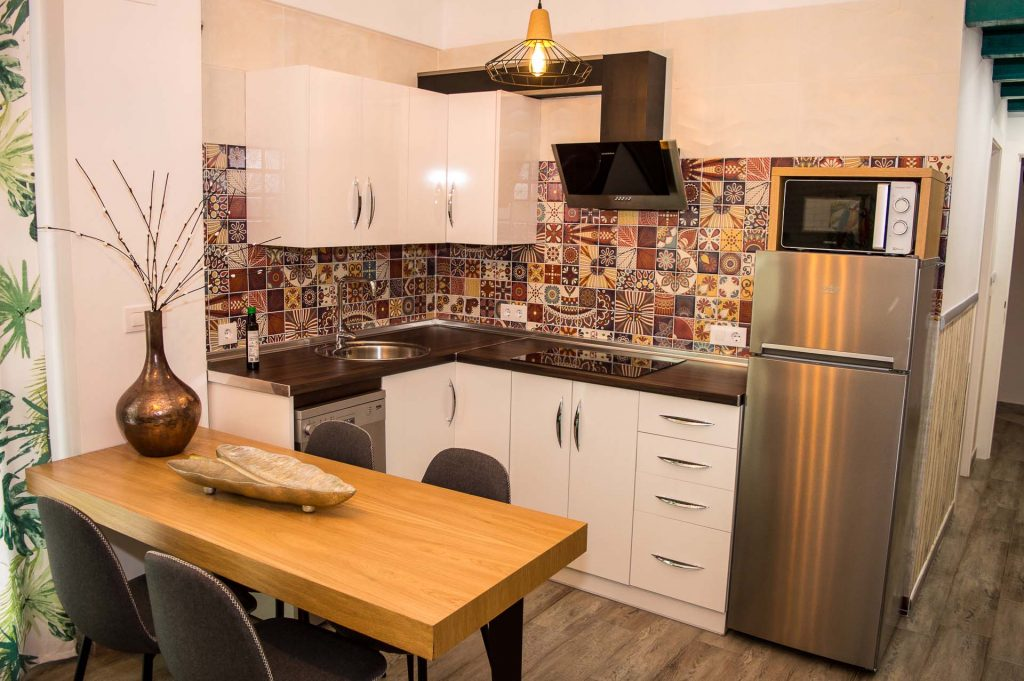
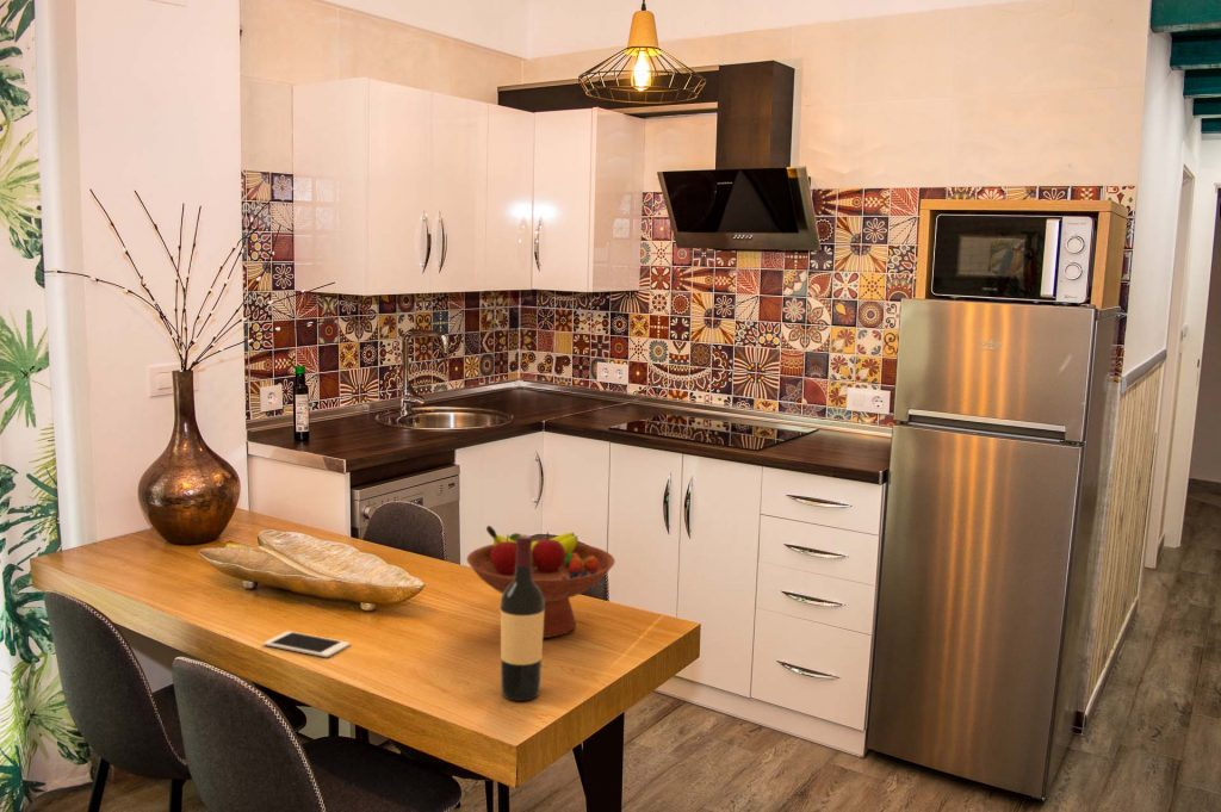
+ fruit bowl [466,525,616,639]
+ wine bottle [500,534,545,702]
+ cell phone [262,630,352,658]
